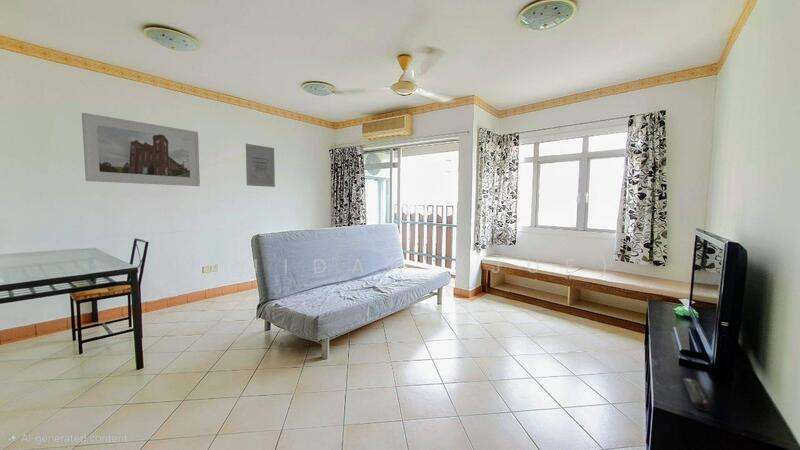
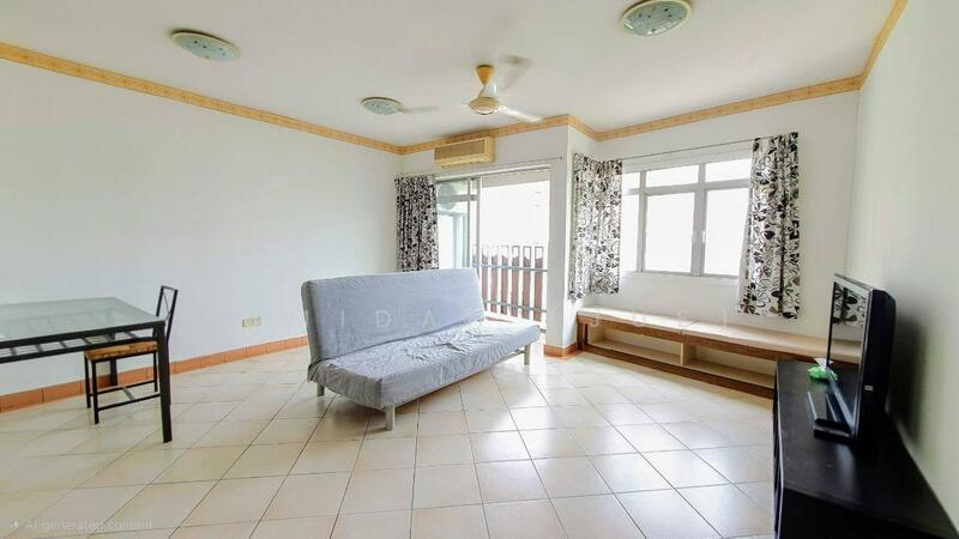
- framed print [81,112,201,187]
- remote control [682,377,712,412]
- wall art [245,143,276,188]
